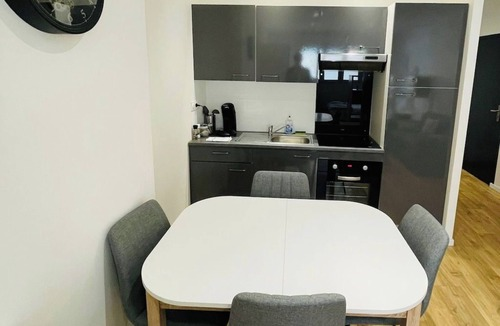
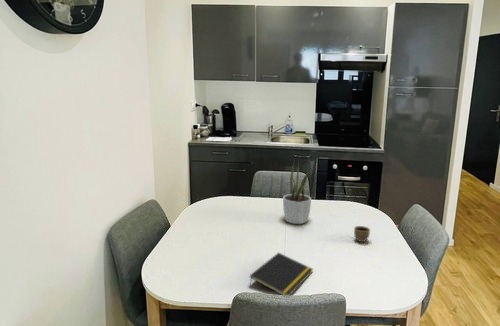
+ cup [353,225,371,243]
+ potted plant [282,158,312,225]
+ notepad [248,252,314,297]
